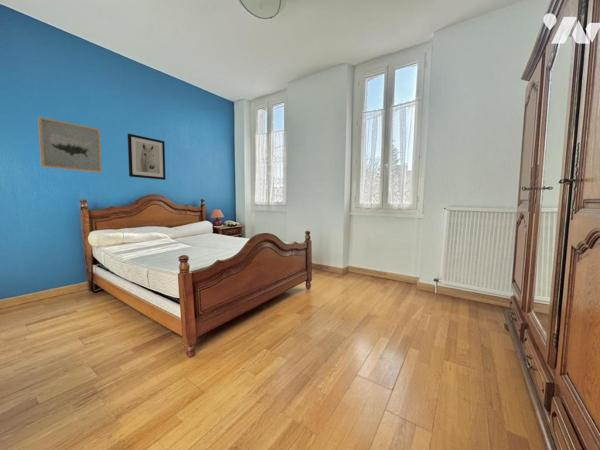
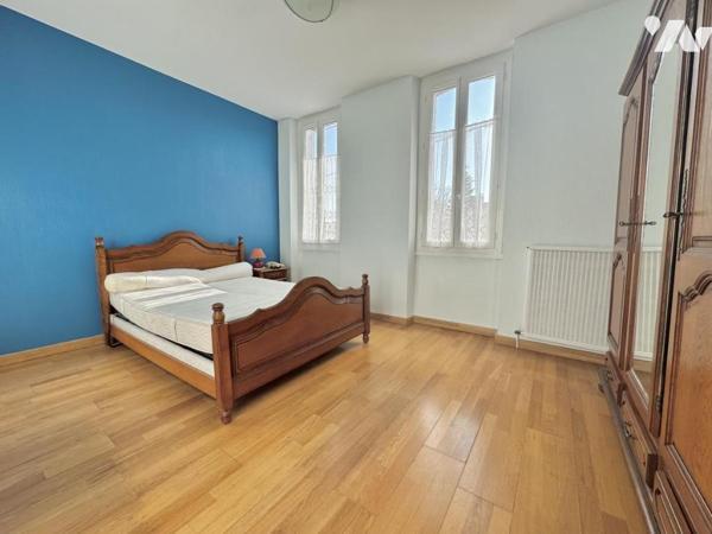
- wall art [127,133,166,181]
- wall art [37,116,103,174]
